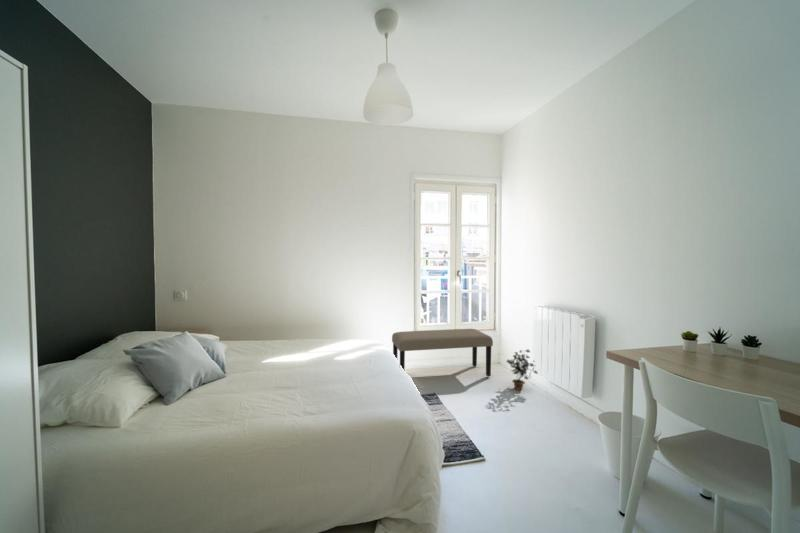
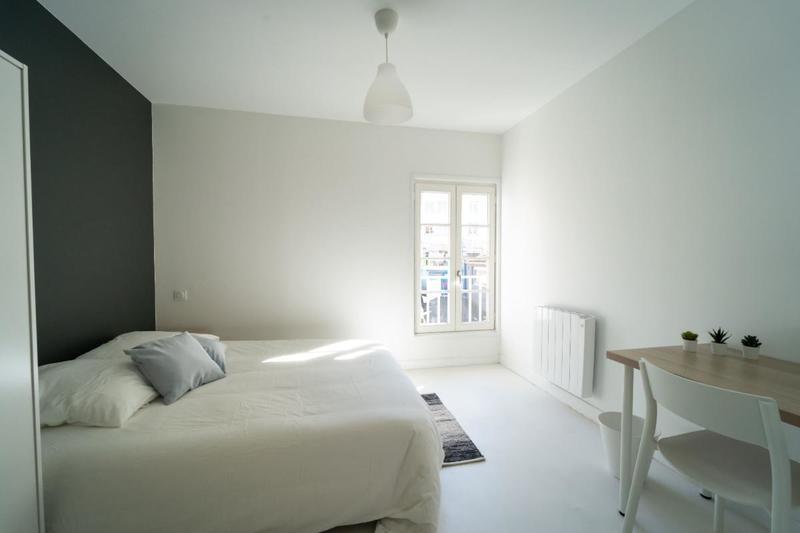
- bench [391,328,494,378]
- potted plant [506,348,539,391]
